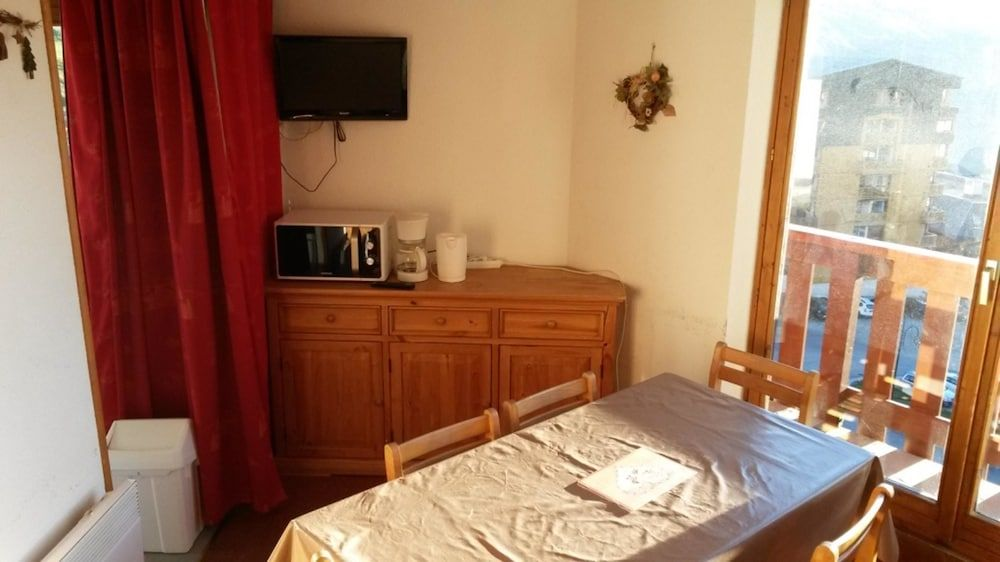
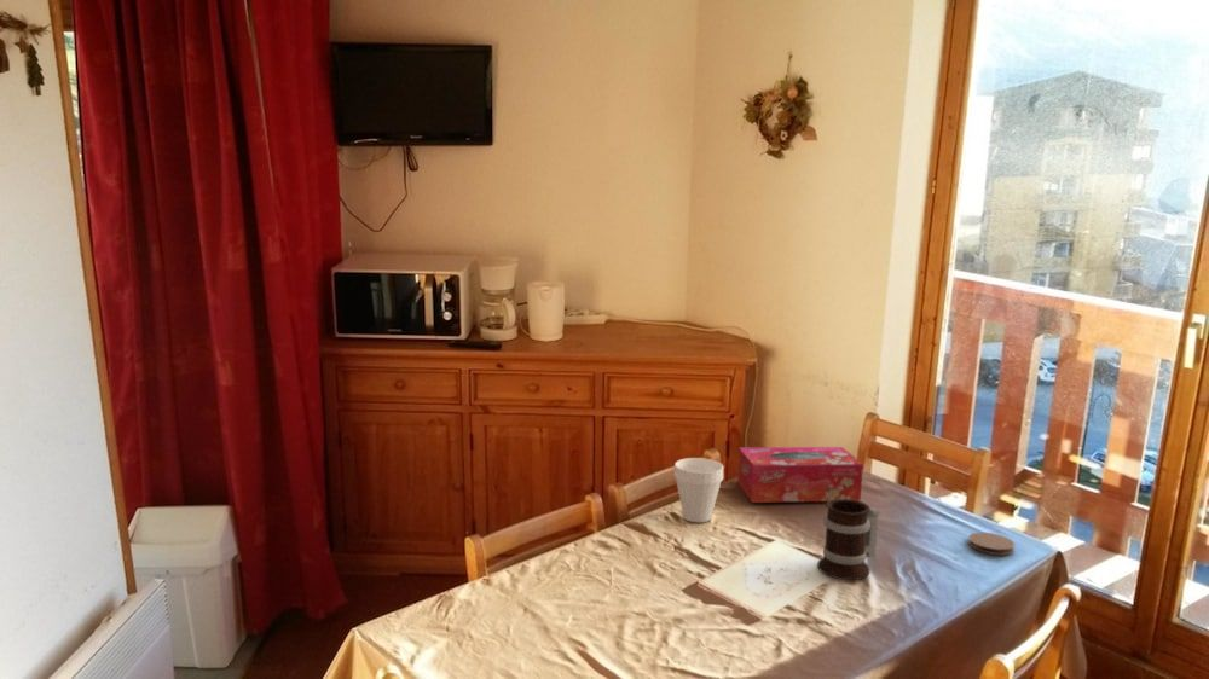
+ cup [672,457,725,523]
+ tissue box [736,446,864,504]
+ coaster [967,532,1016,556]
+ mug [816,499,880,581]
